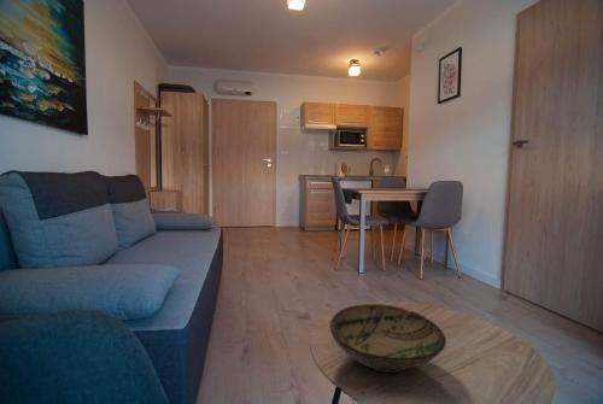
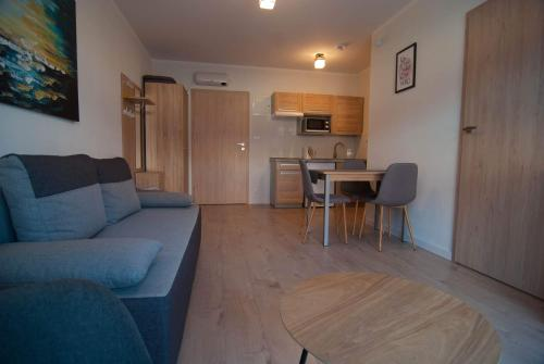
- bowl [328,303,447,374]
